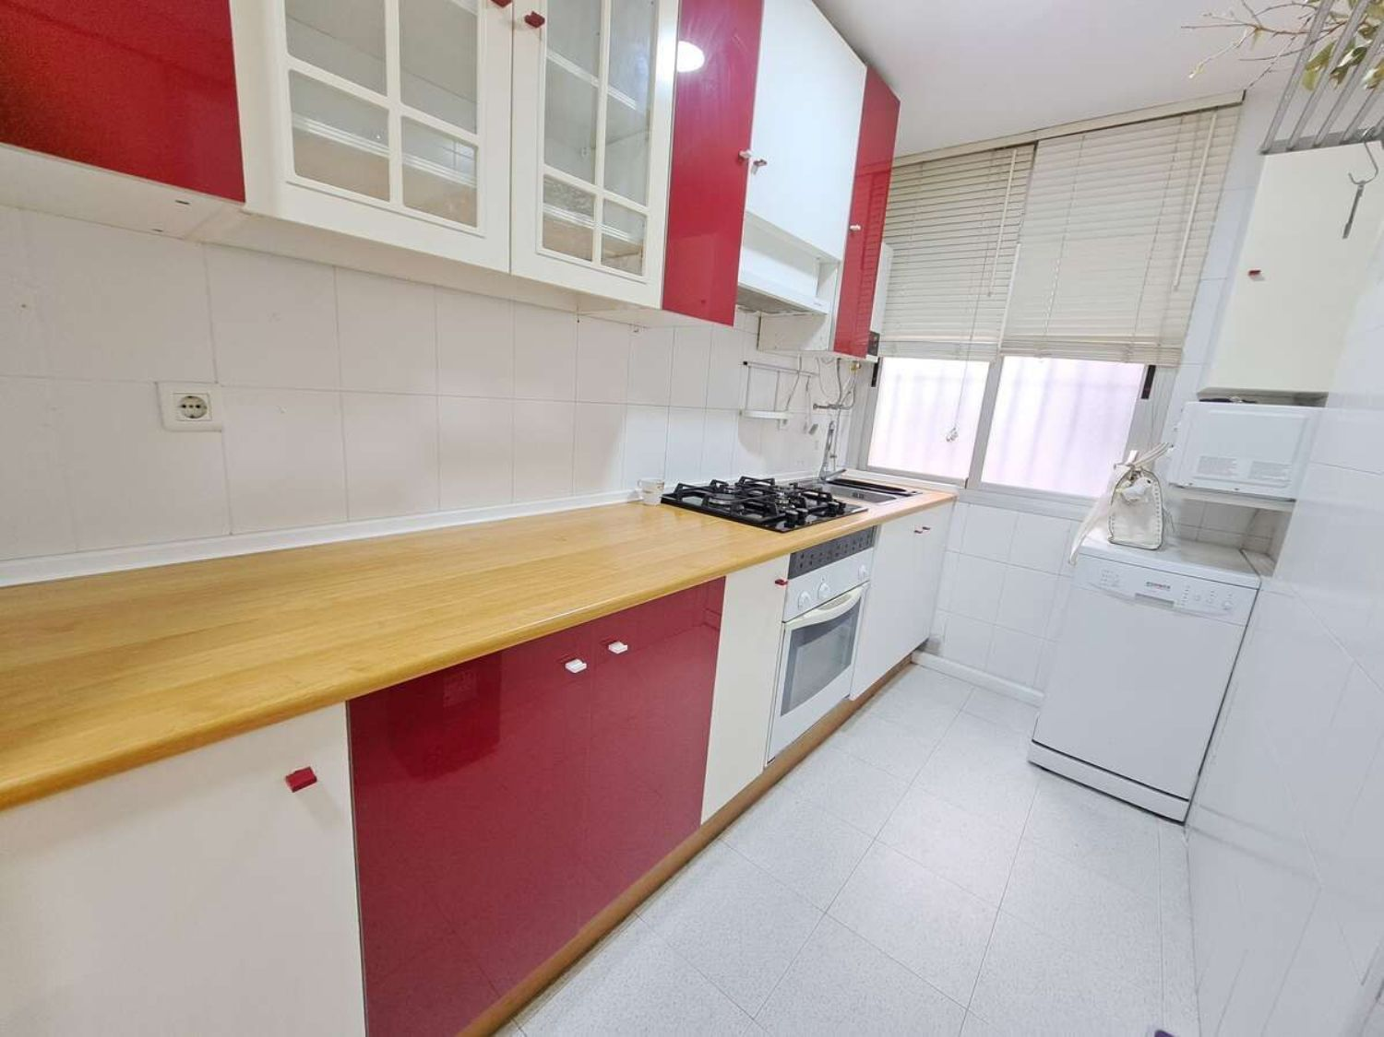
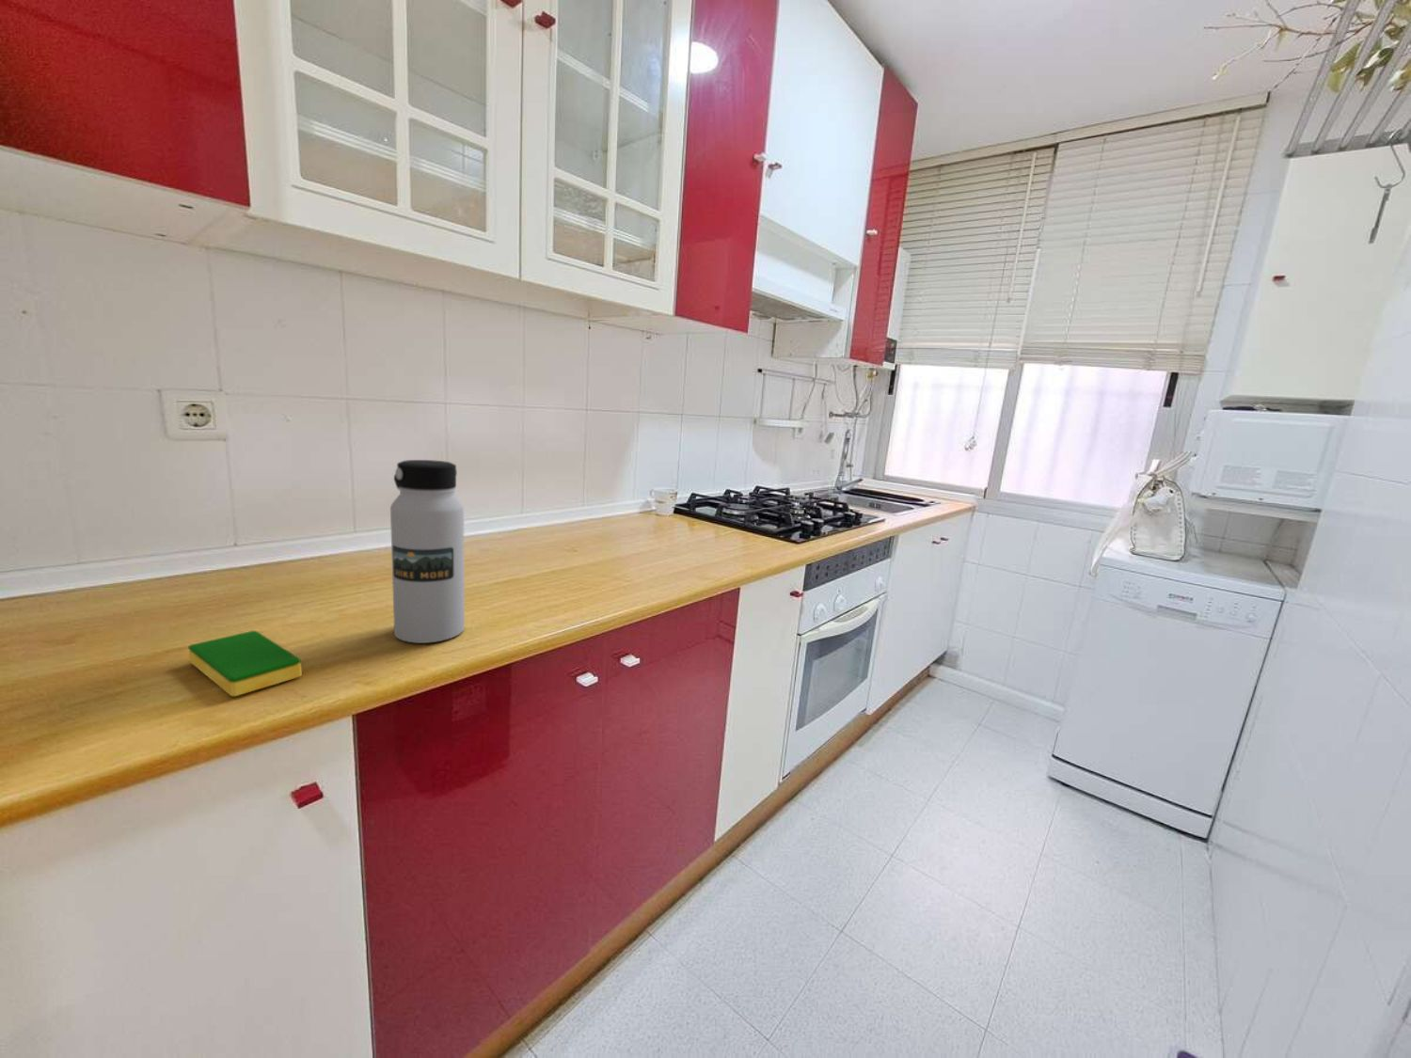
+ water bottle [390,459,466,645]
+ dish sponge [187,630,303,697]
